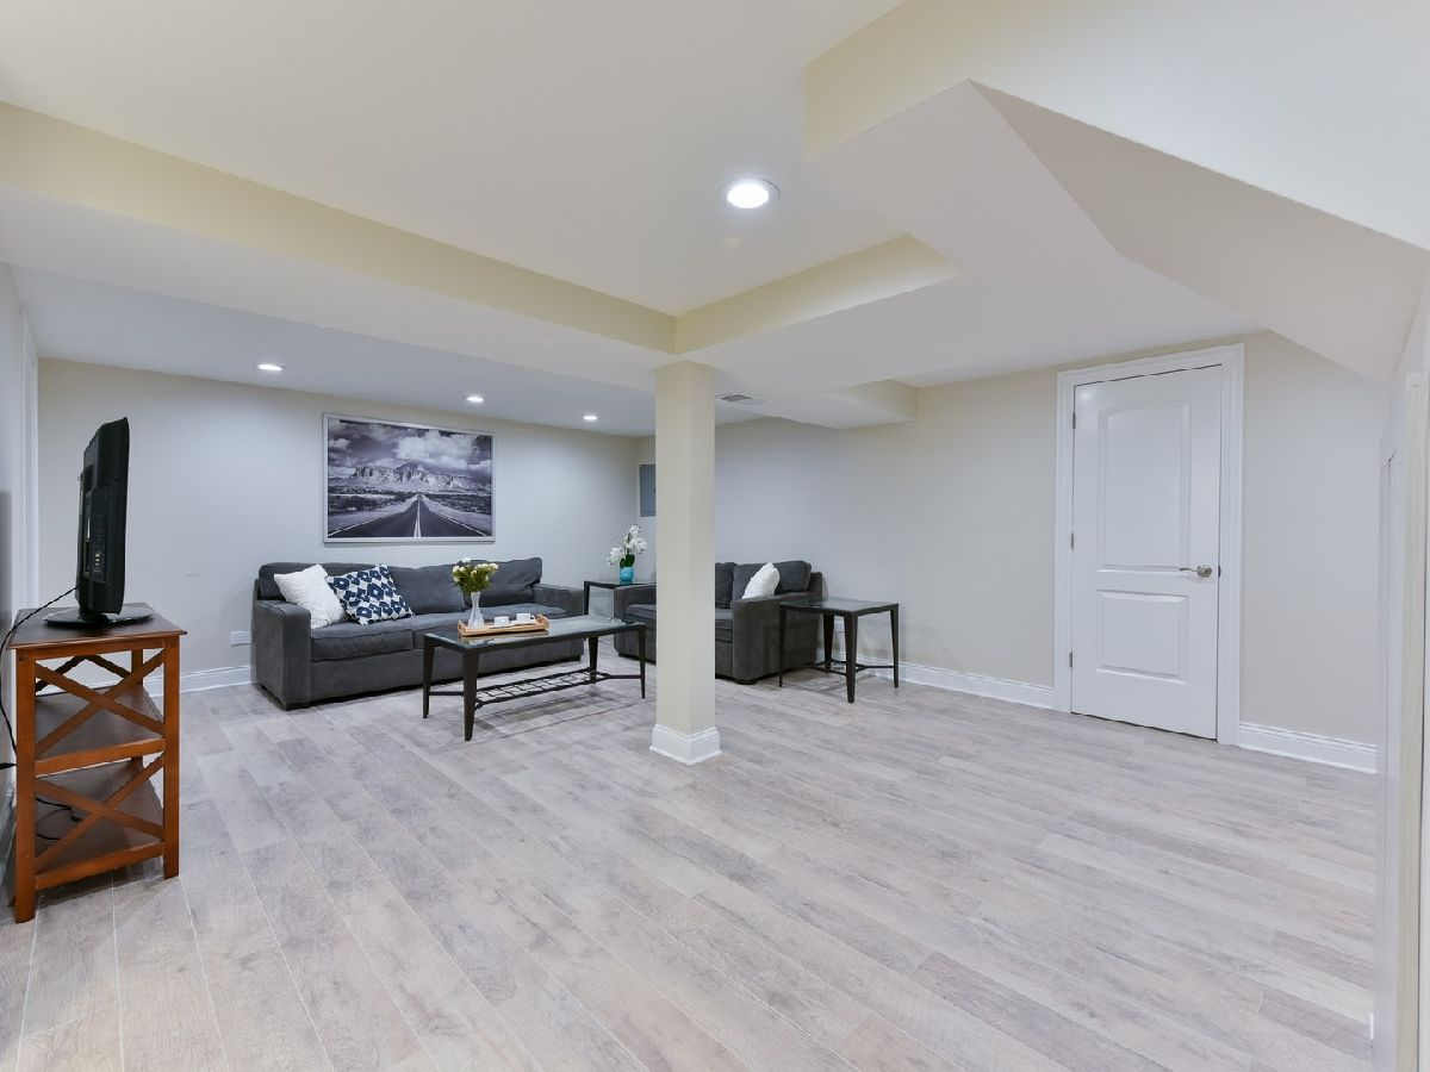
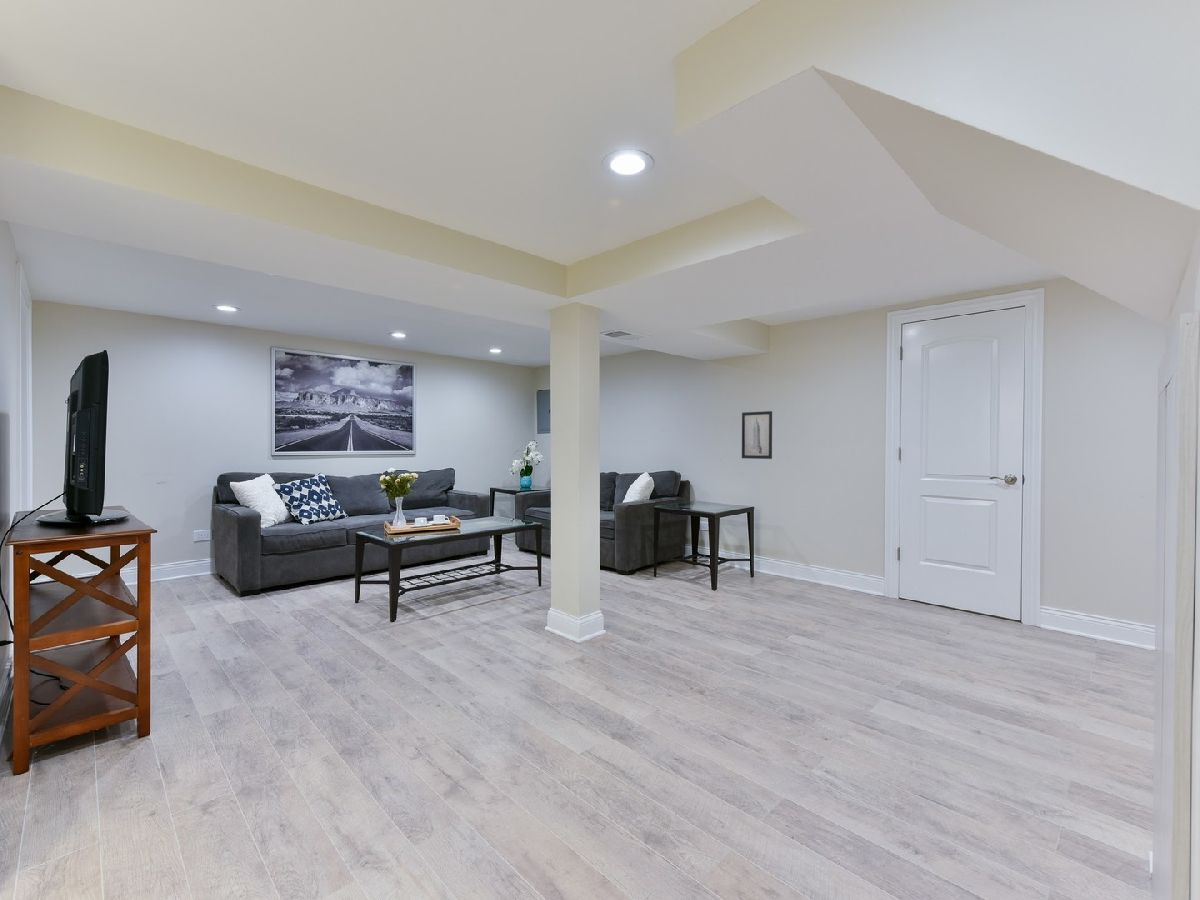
+ wall art [741,410,773,460]
